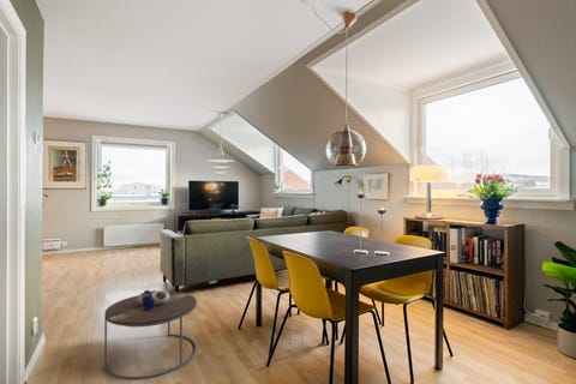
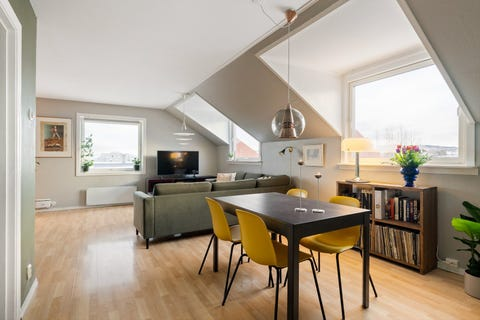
- side table [103,289,198,380]
